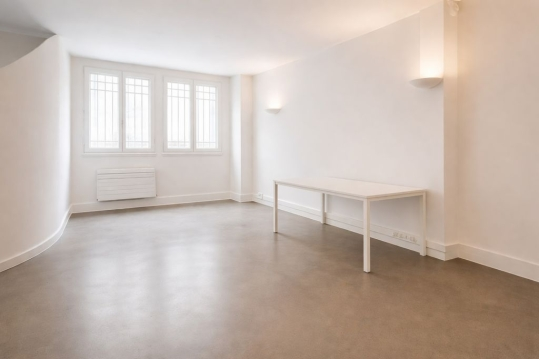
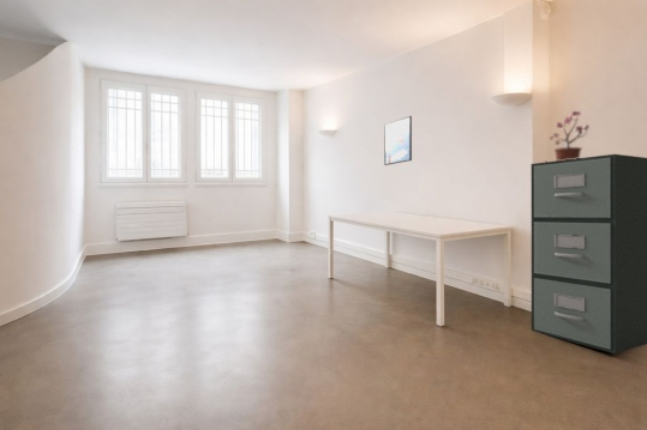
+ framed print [383,115,413,166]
+ filing cabinet [531,153,647,355]
+ potted plant [541,110,591,163]
